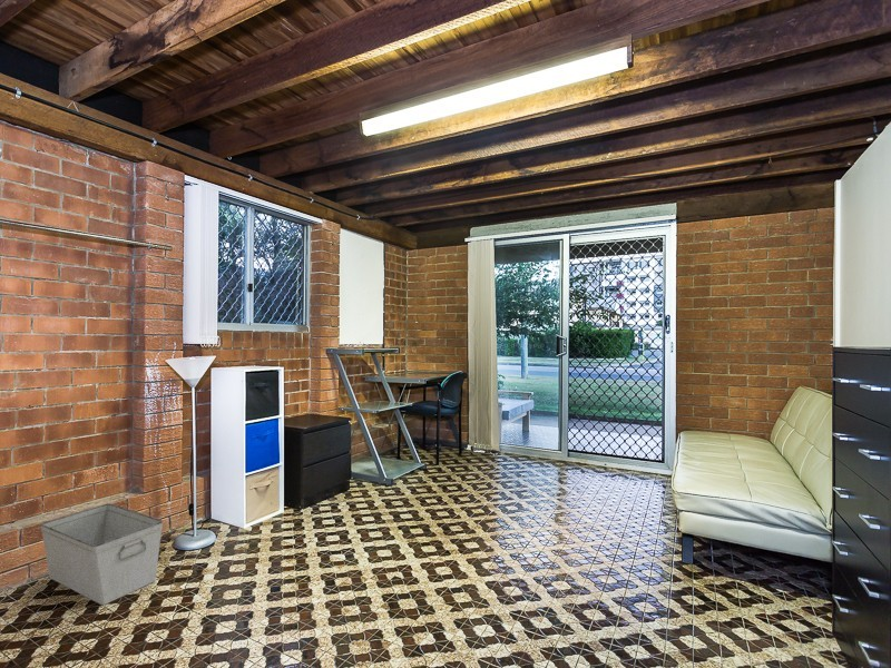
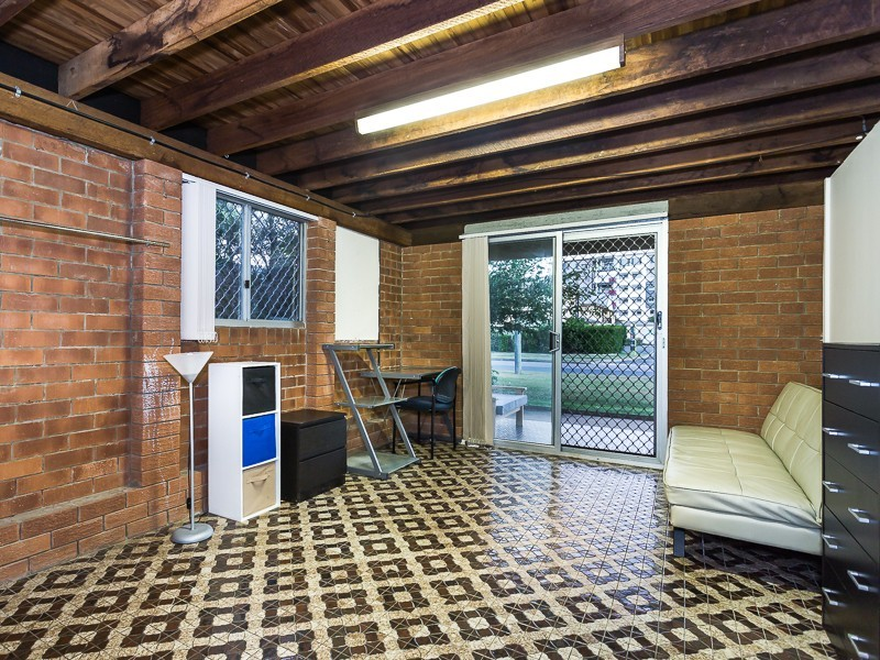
- storage bin [39,502,164,606]
